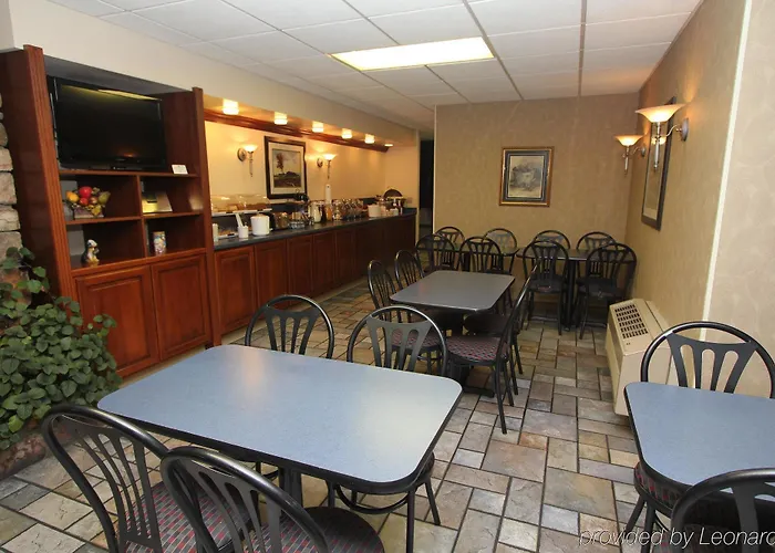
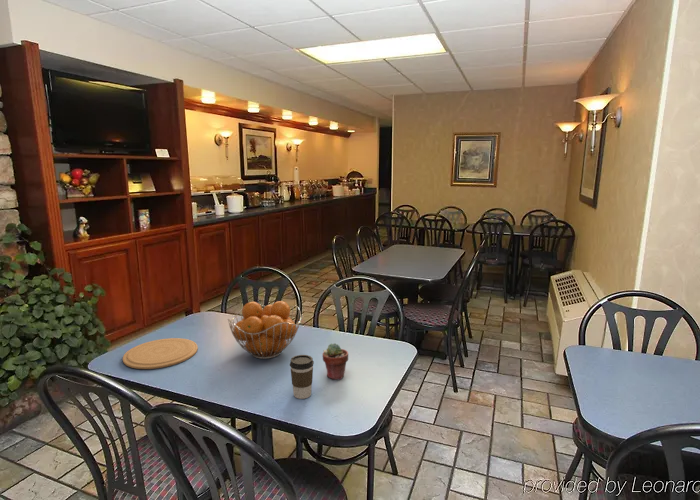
+ plate [122,337,199,370]
+ potted succulent [321,342,349,381]
+ fruit basket [227,300,302,360]
+ coffee cup [289,354,315,400]
